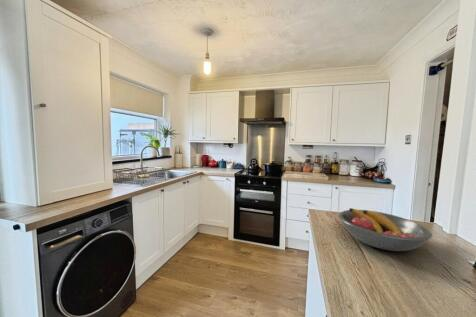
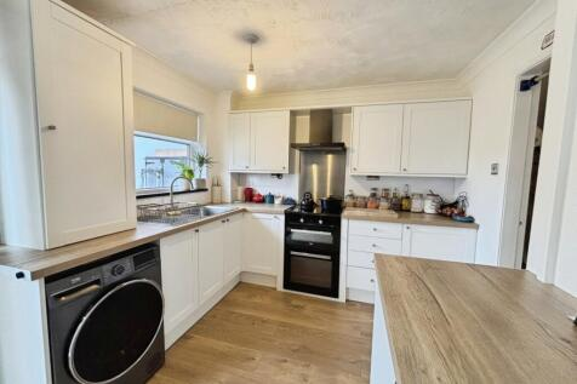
- fruit bowl [338,207,433,252]
